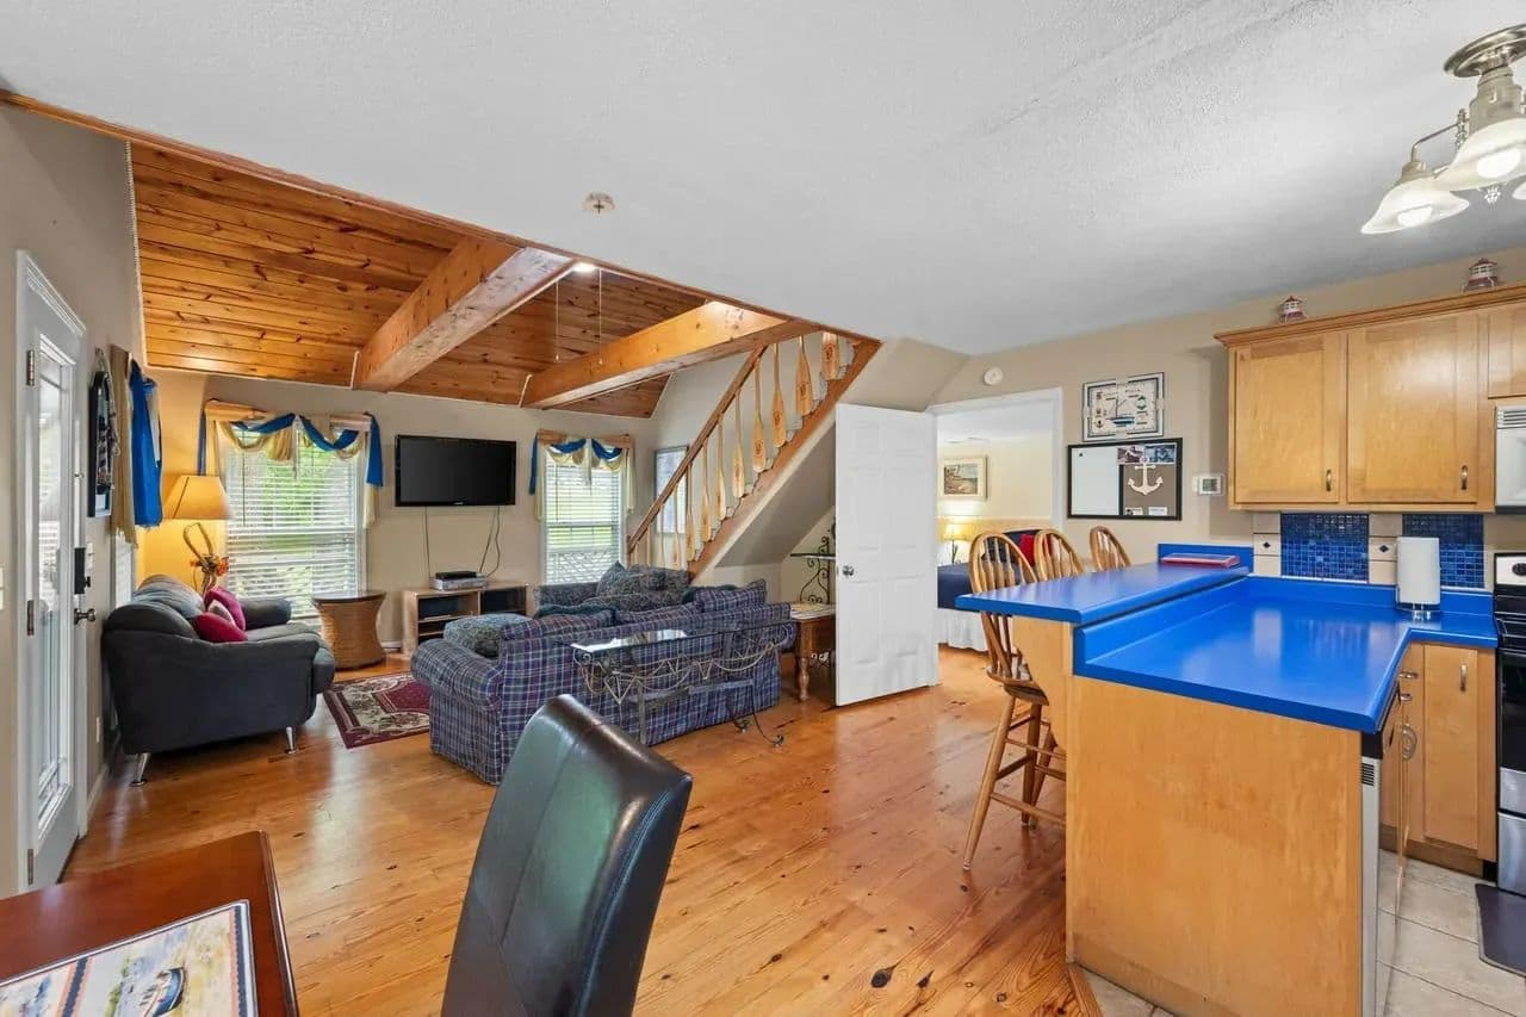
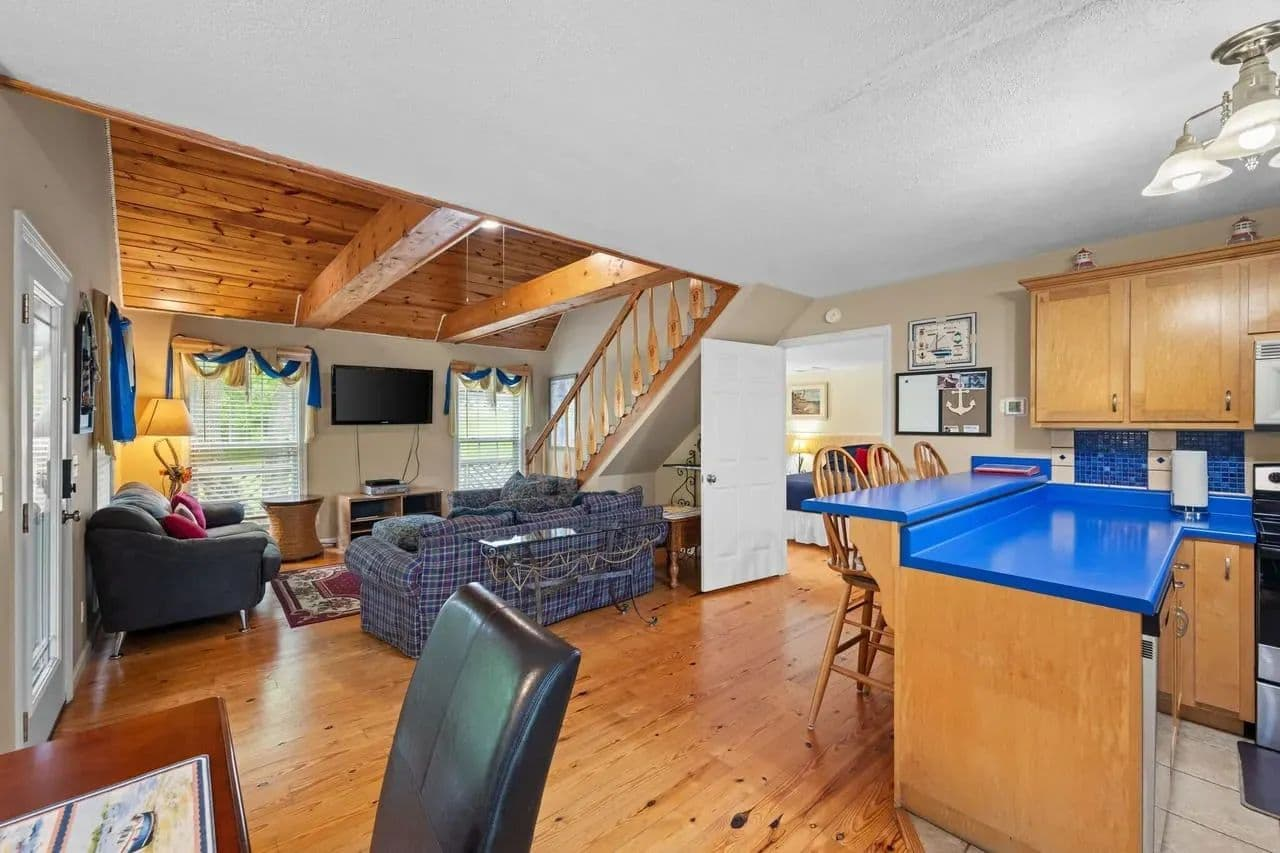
- smoke detector [579,191,618,215]
